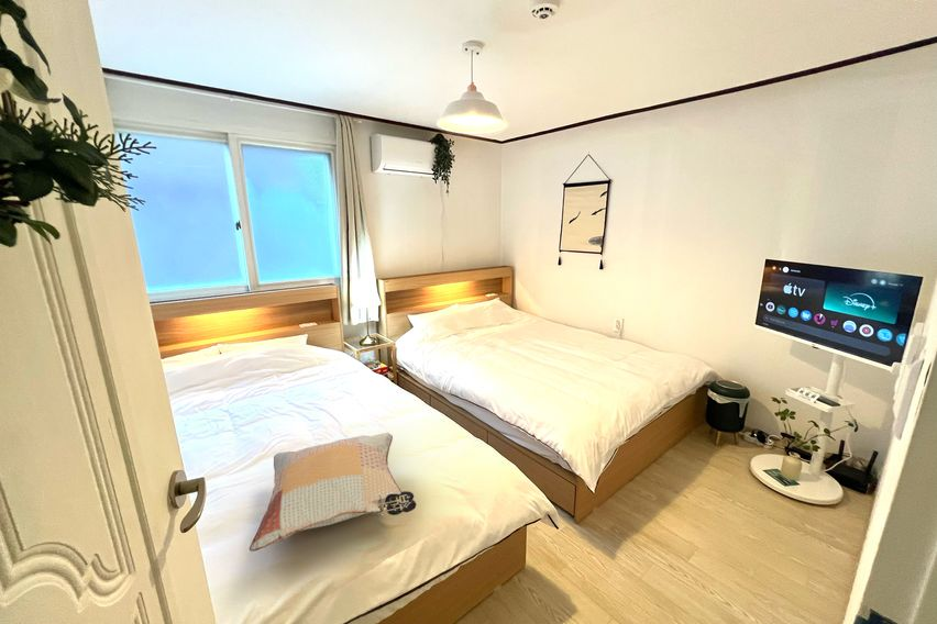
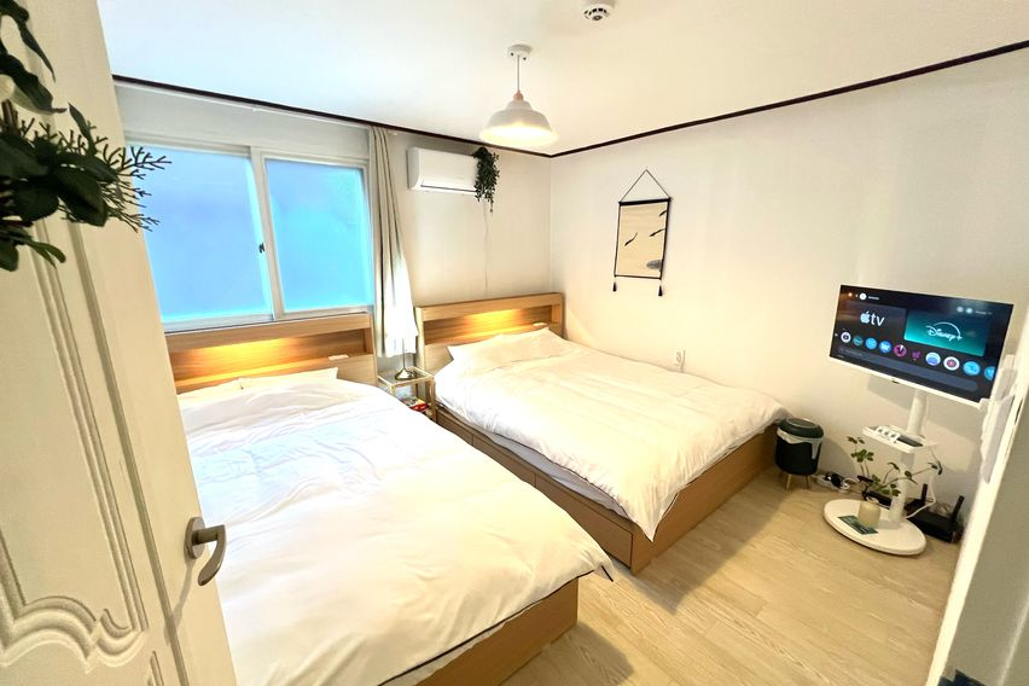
- decorative pillow [249,432,418,553]
